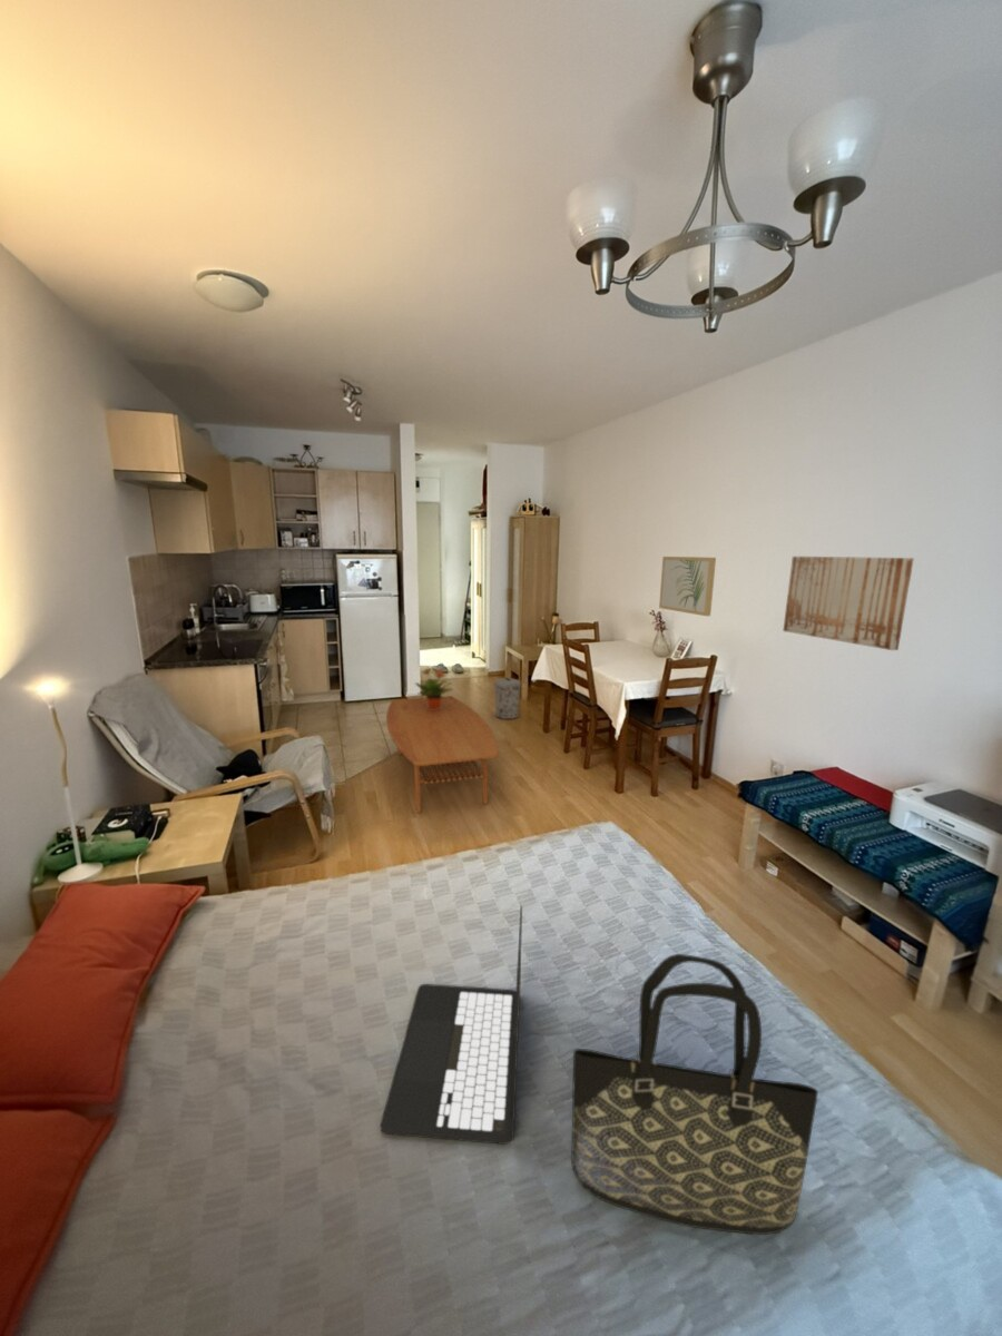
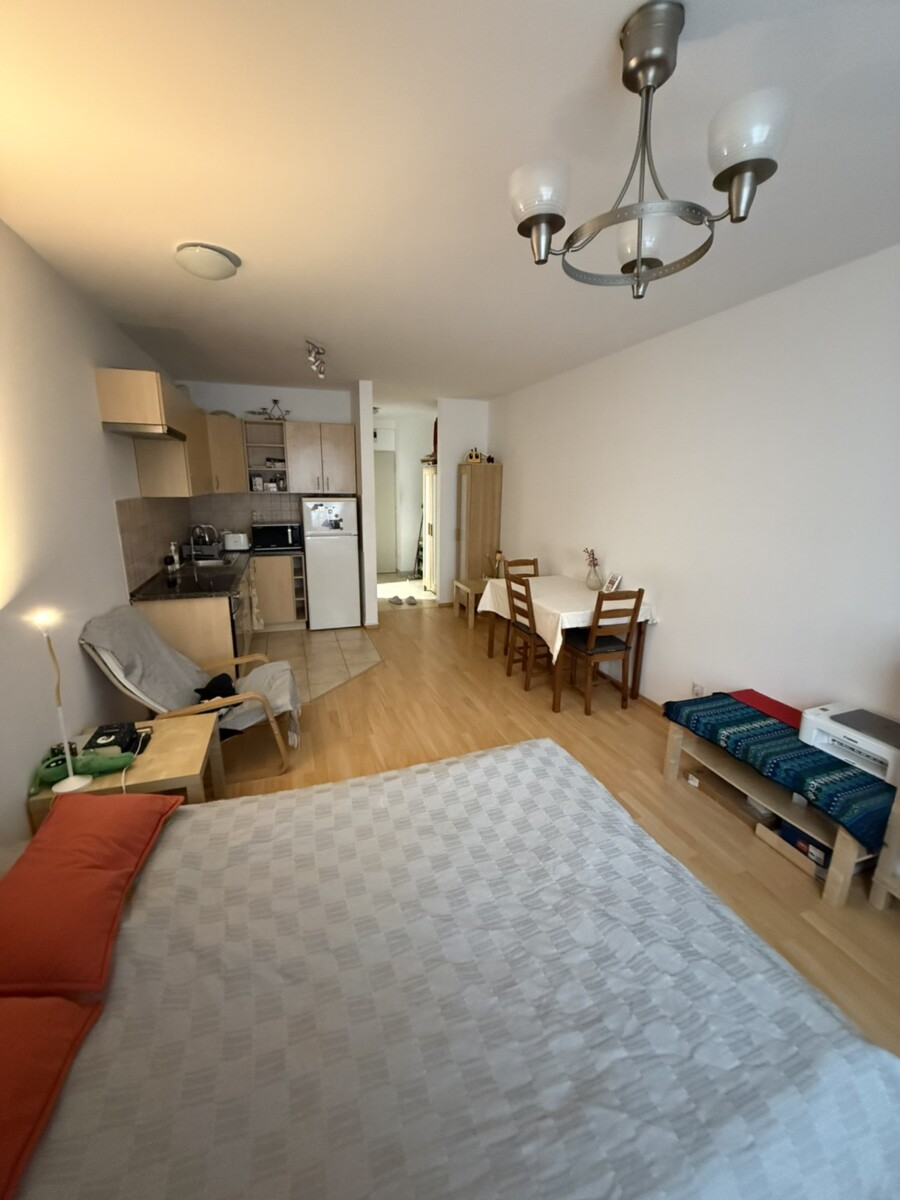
- tote bag [570,953,819,1236]
- wall art [782,556,915,651]
- laptop [380,904,523,1146]
- potted plant [414,667,453,710]
- wall art [658,556,717,617]
- coffee table [385,695,500,814]
- trash can [493,677,522,720]
